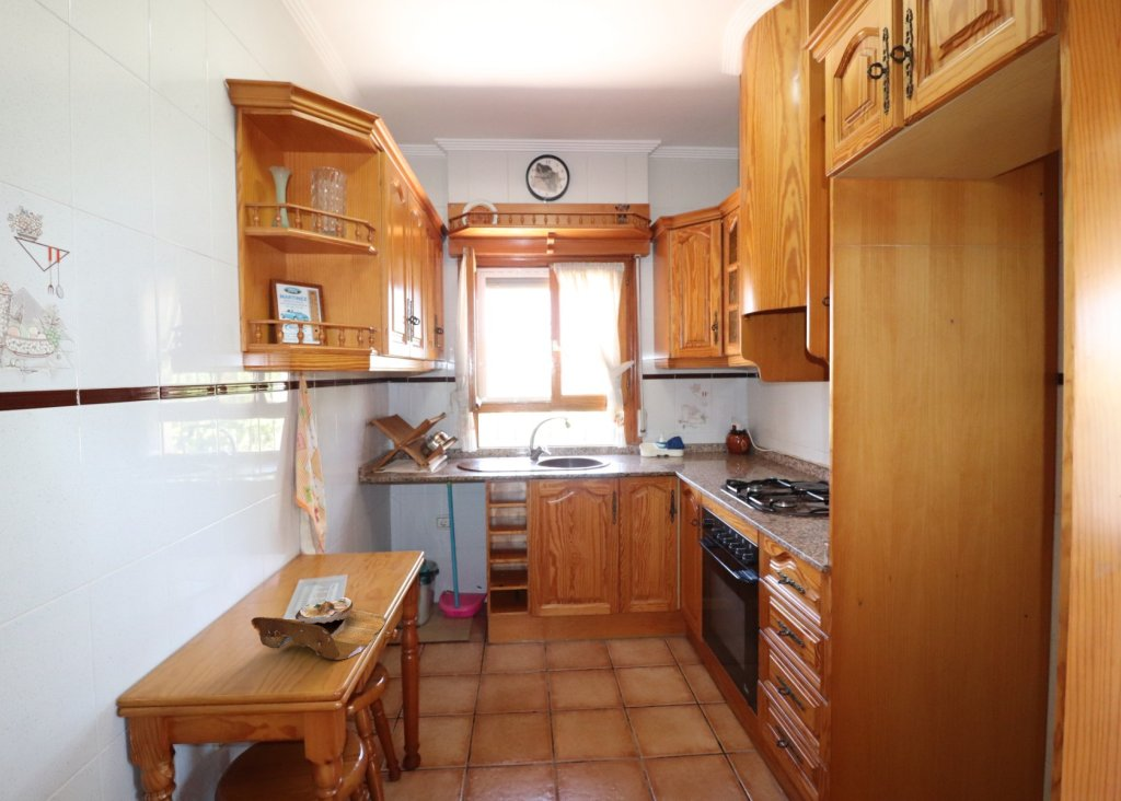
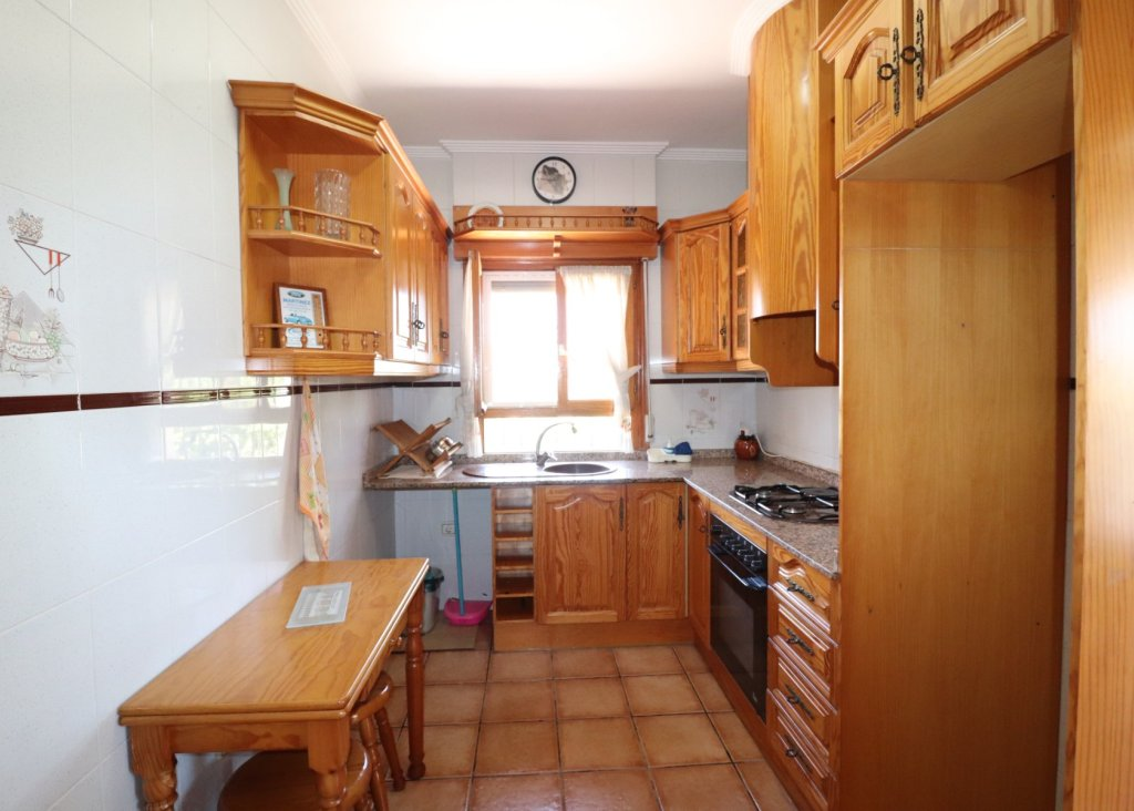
- soup bowl [251,596,386,661]
